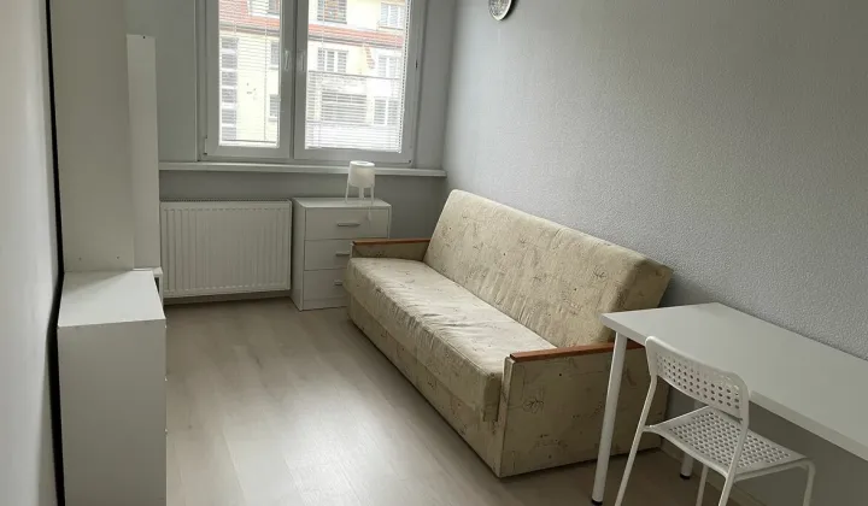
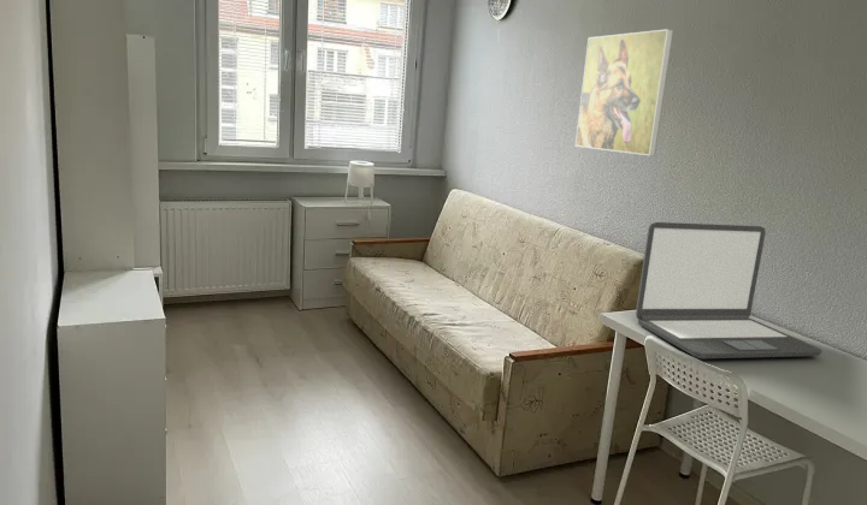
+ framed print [574,28,674,158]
+ laptop [635,221,824,360]
